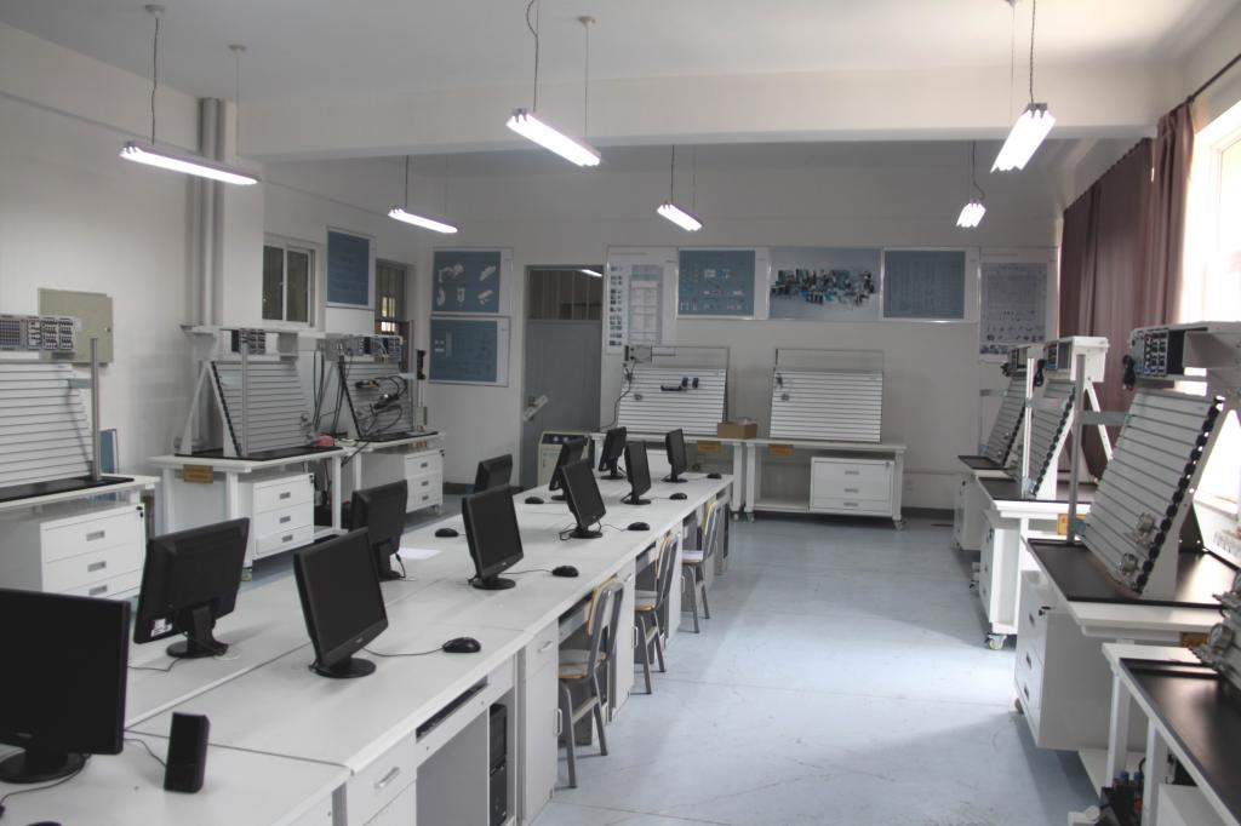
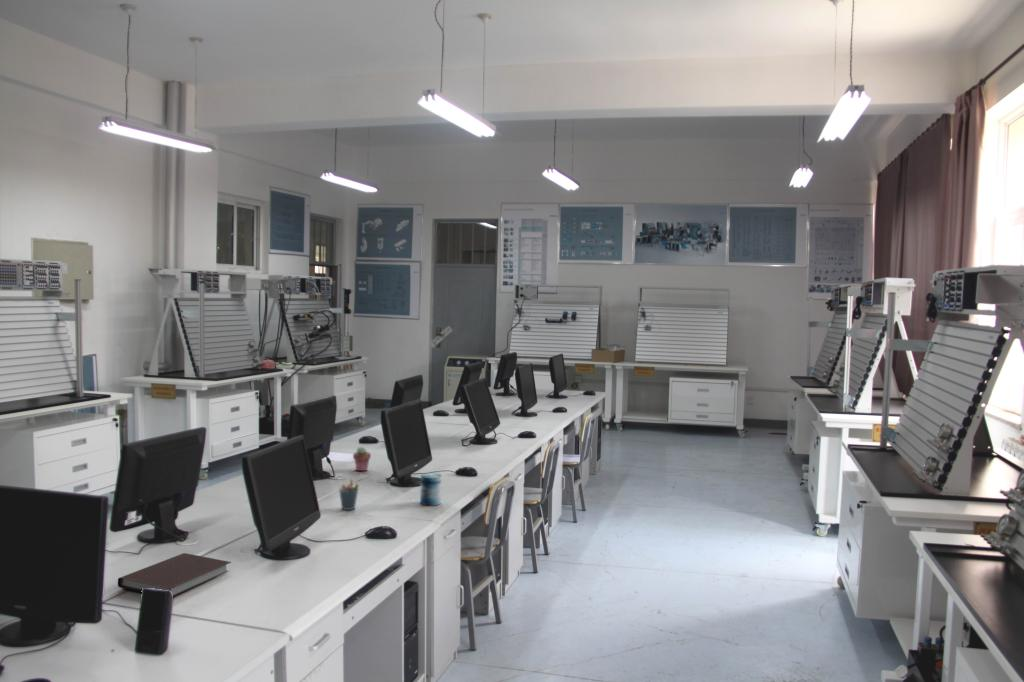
+ potted succulent [352,446,372,472]
+ notebook [117,552,232,598]
+ beverage can [419,472,443,506]
+ pen holder [338,477,360,511]
